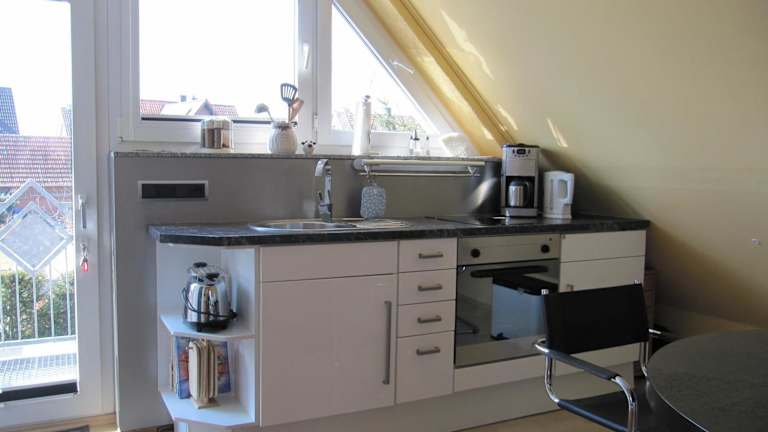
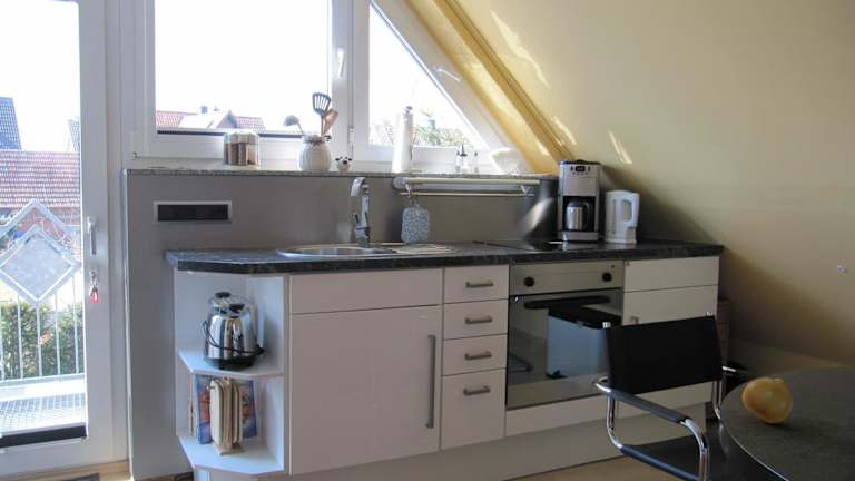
+ fruit [741,376,794,424]
